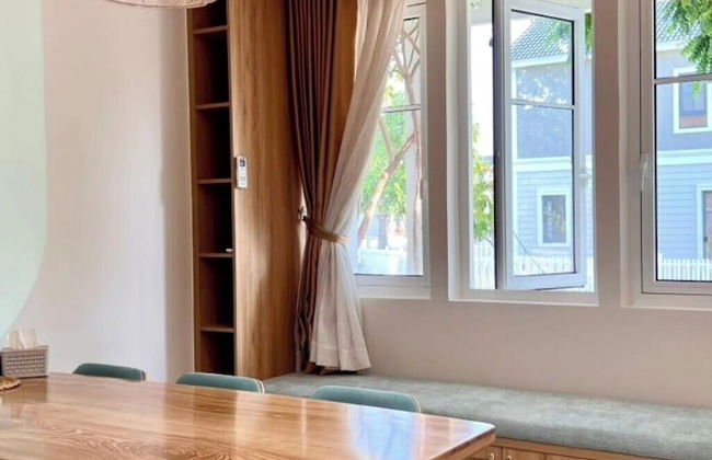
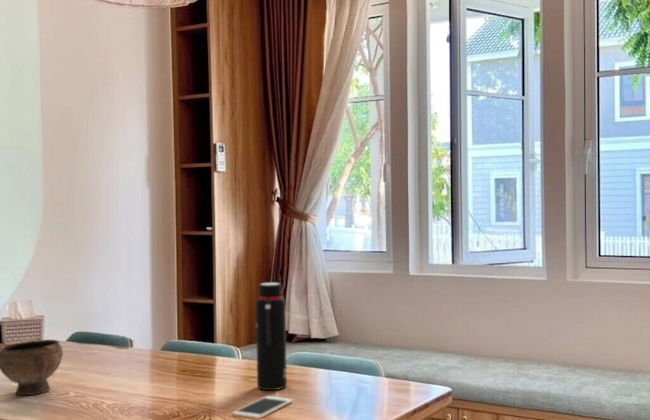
+ cell phone [231,395,294,420]
+ bowl [0,339,64,396]
+ water bottle [255,282,288,391]
